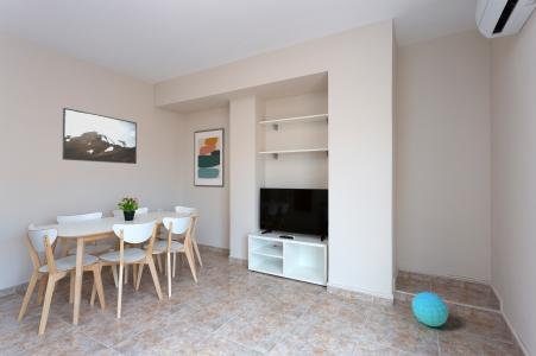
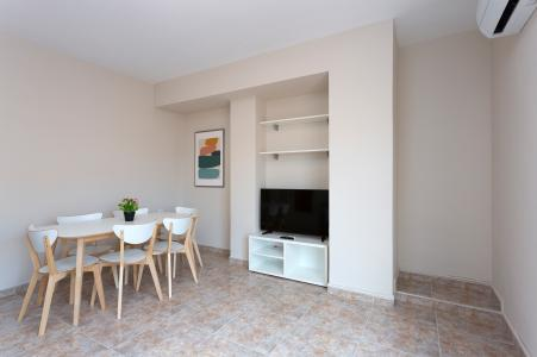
- ball [411,291,449,328]
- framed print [62,107,138,165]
